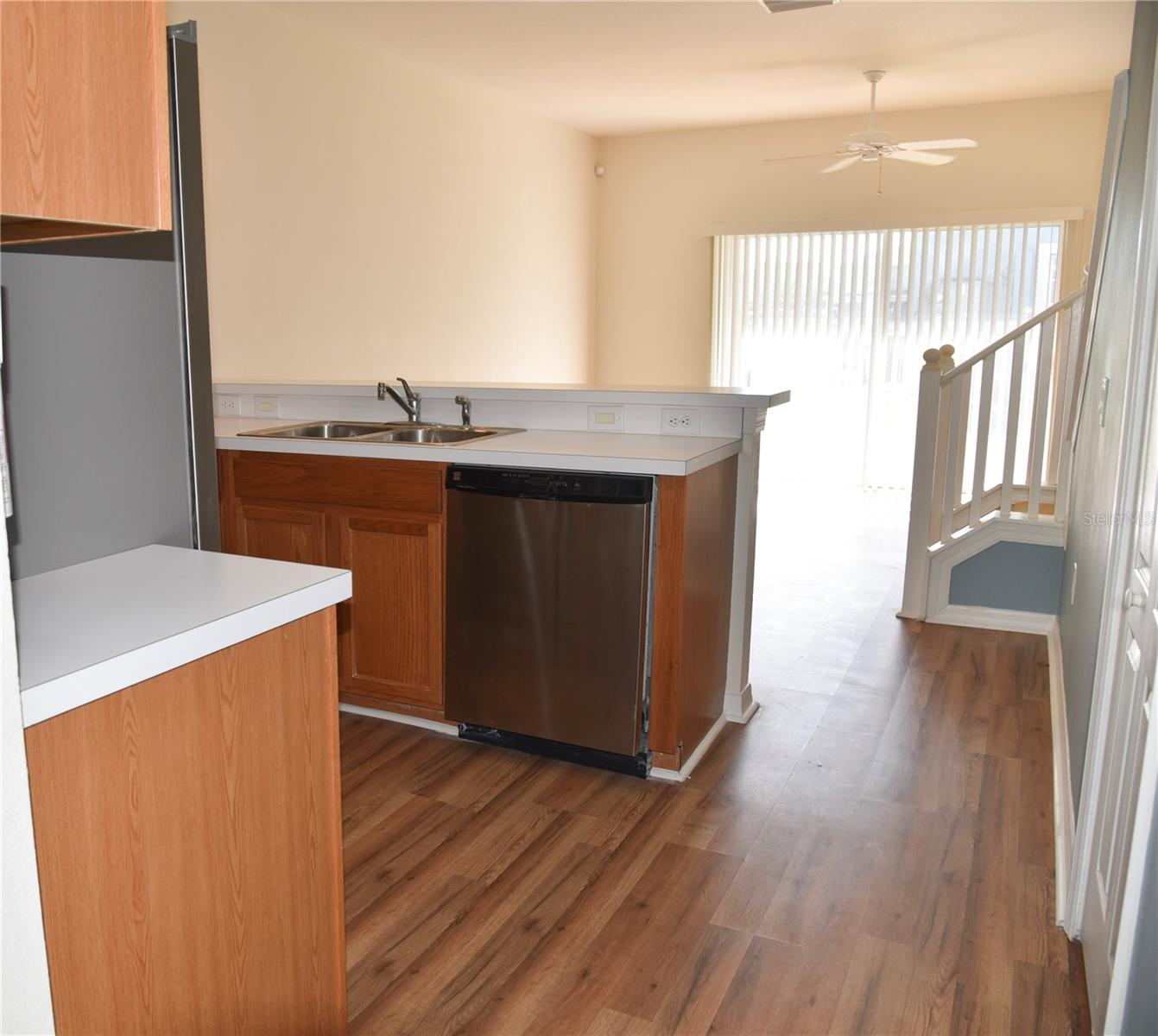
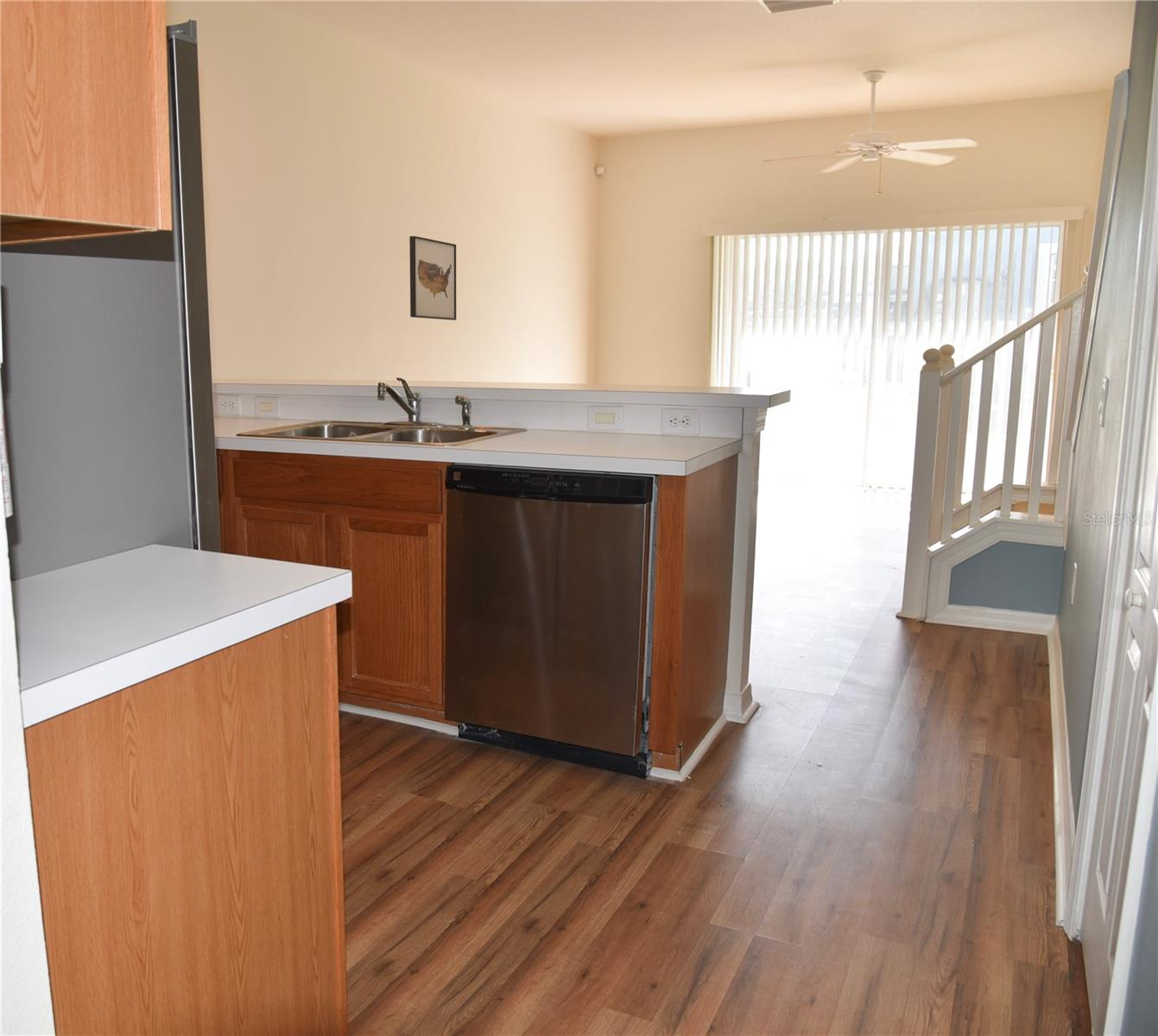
+ wall art [408,235,457,321]
